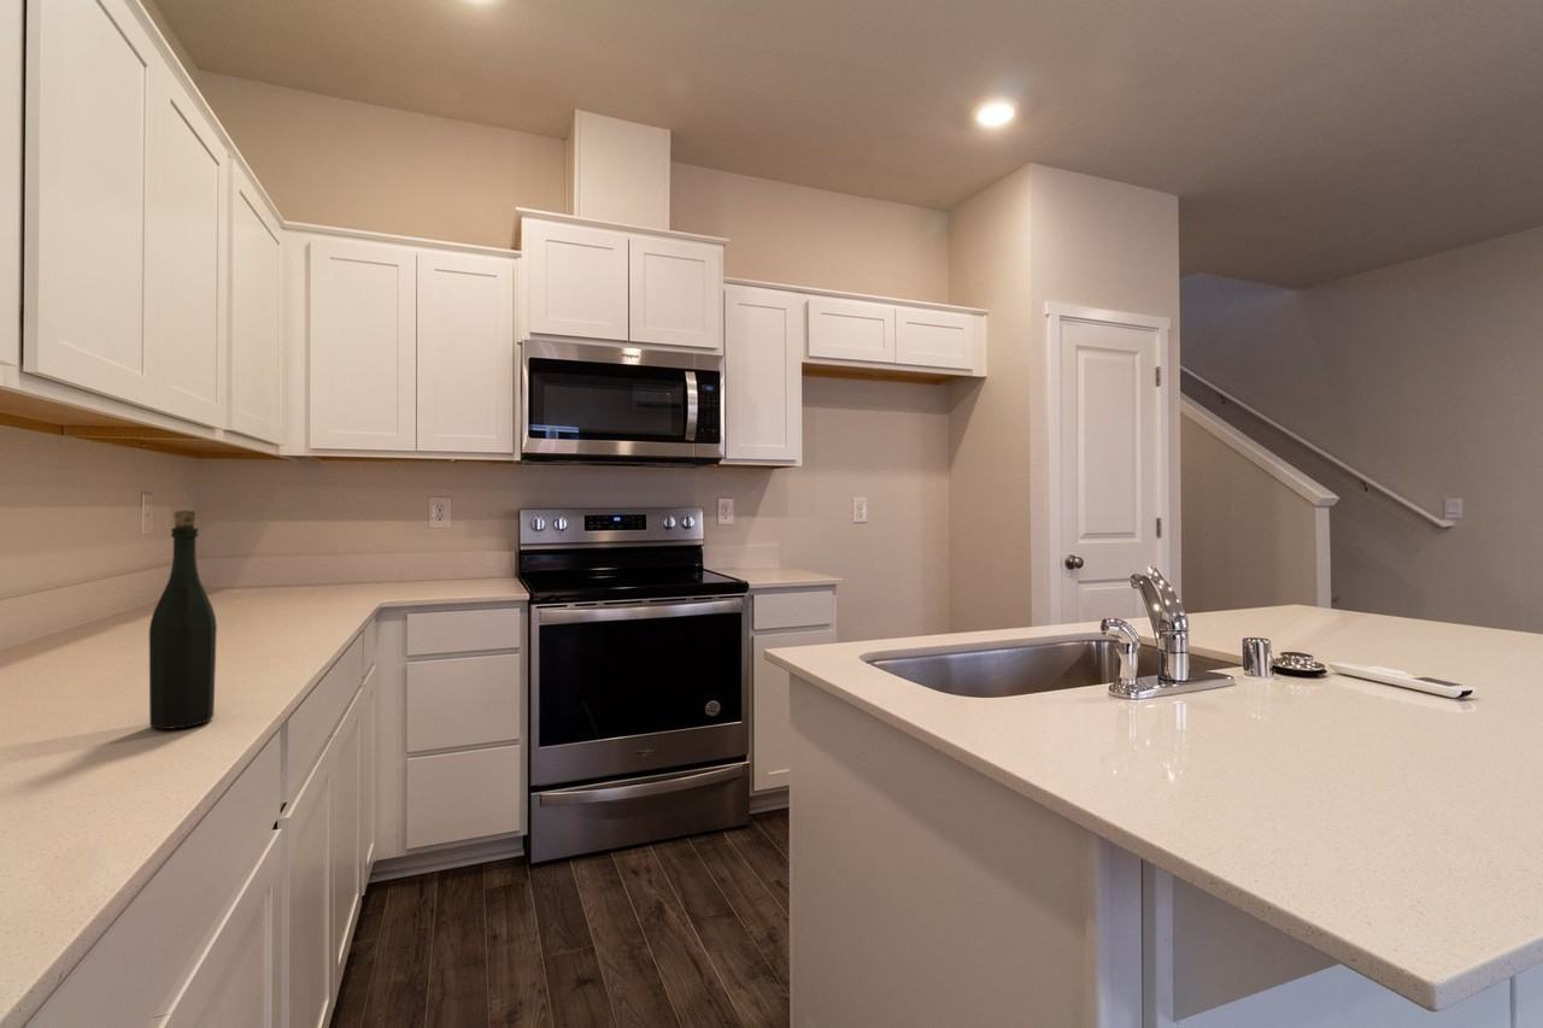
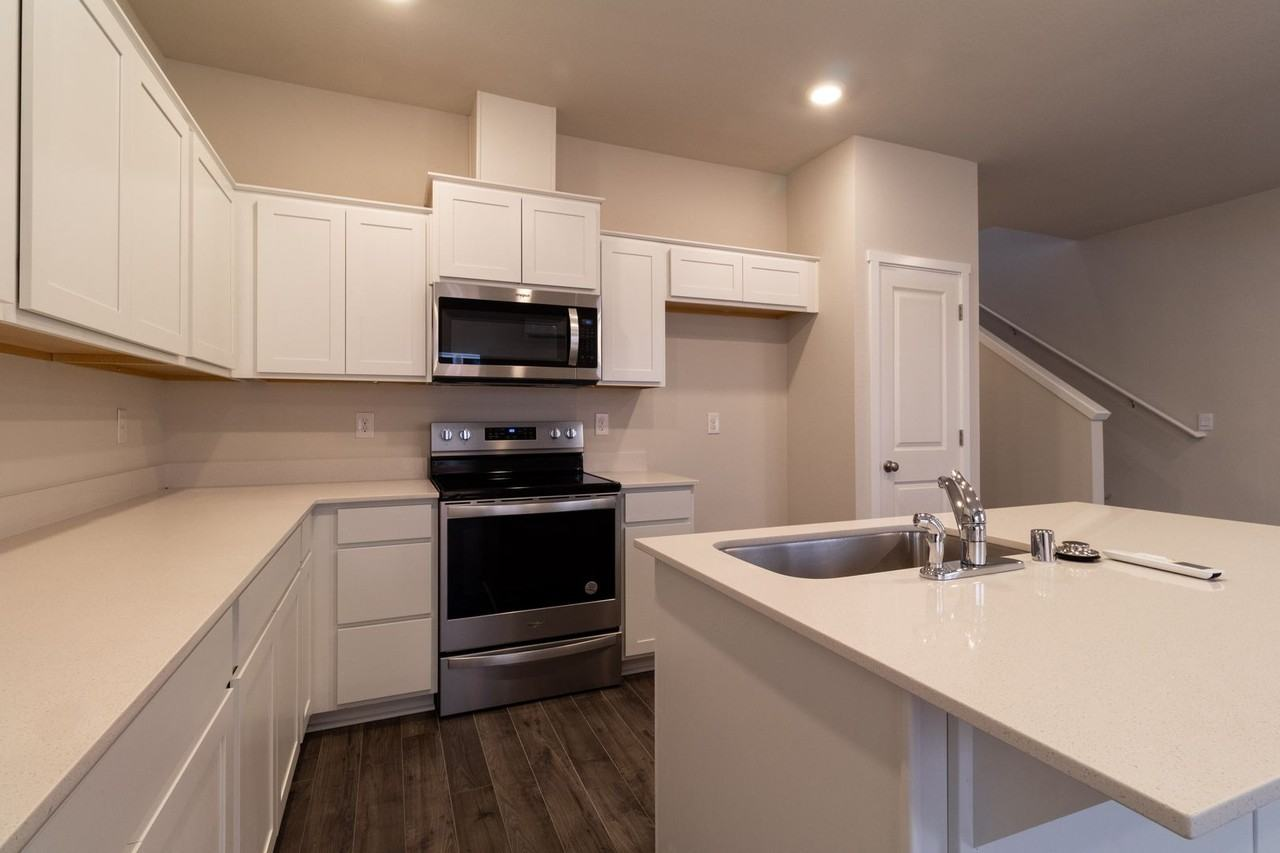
- bottle [148,509,218,730]
